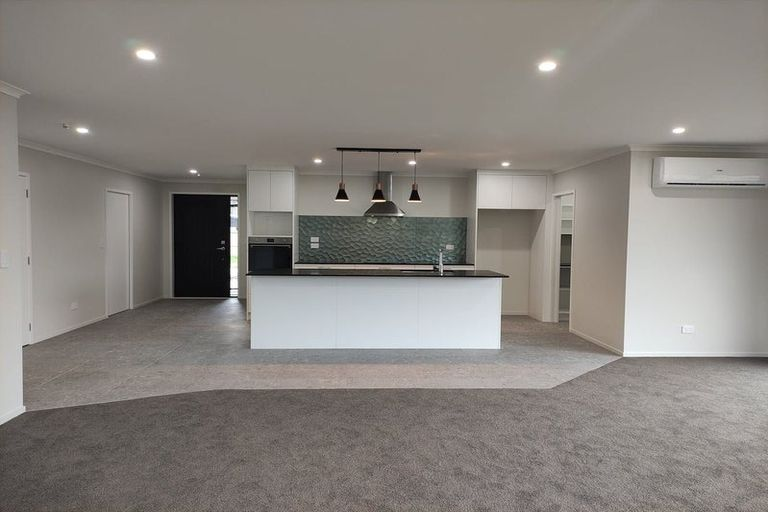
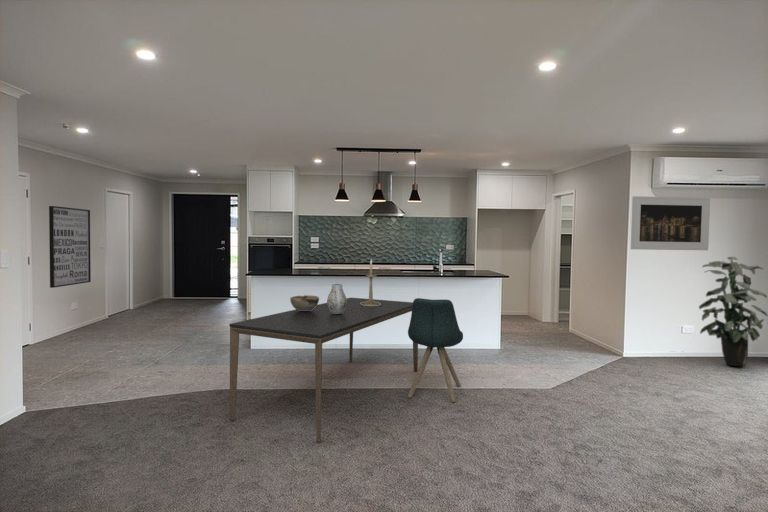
+ dining table [228,297,419,443]
+ candlestick [360,258,381,306]
+ indoor plant [698,256,768,368]
+ wall art [48,205,92,289]
+ decorative bowl [289,294,320,311]
+ vase [326,283,347,314]
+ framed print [630,195,711,251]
+ chair [406,297,464,403]
